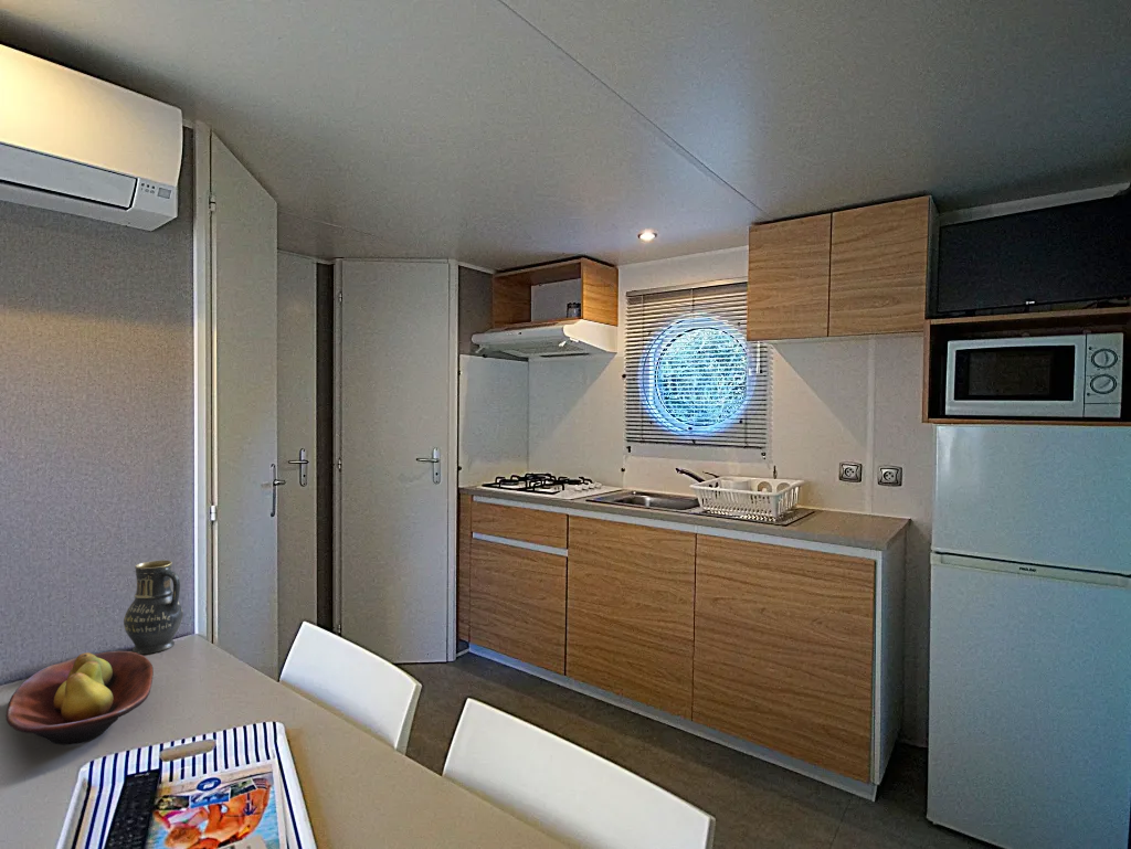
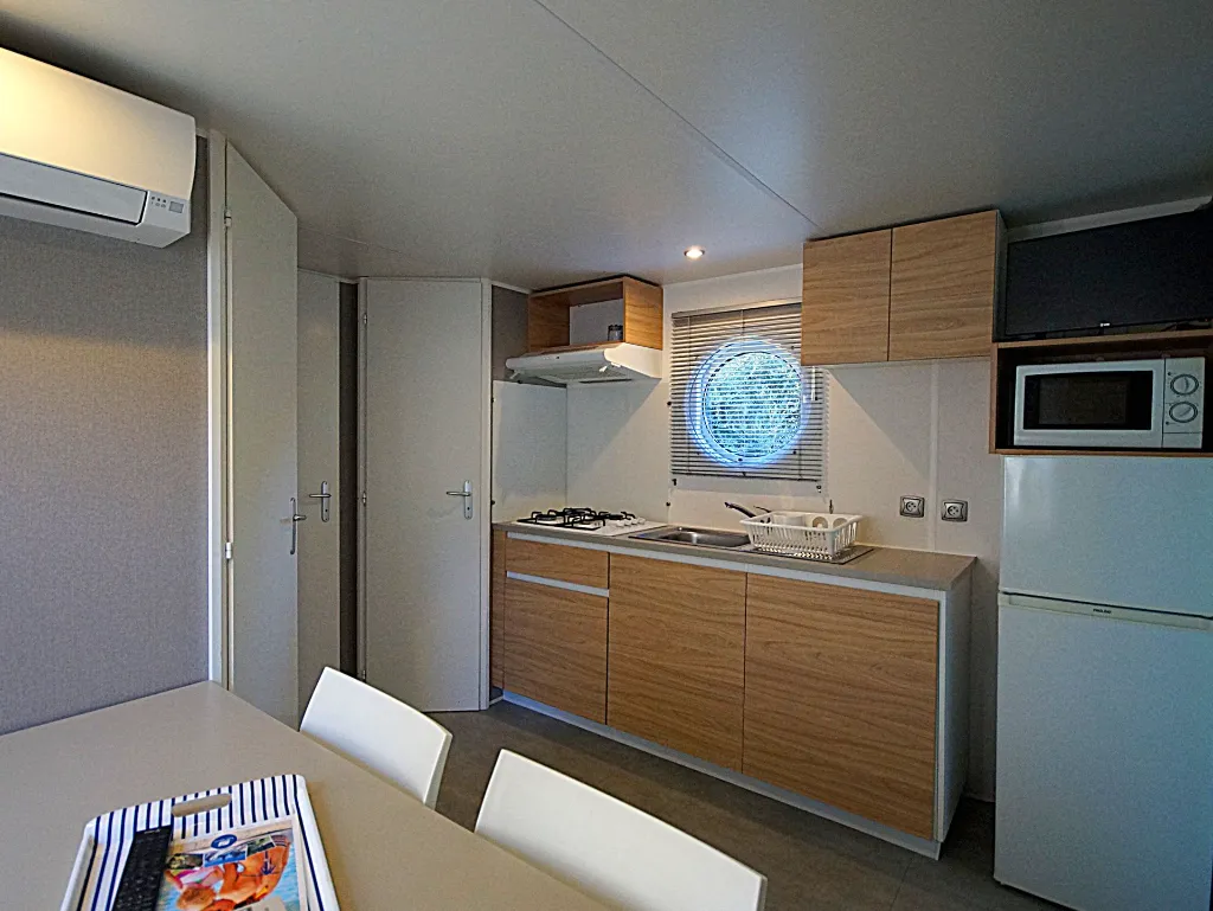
- vase [123,559,184,655]
- fruit bowl [4,650,155,745]
